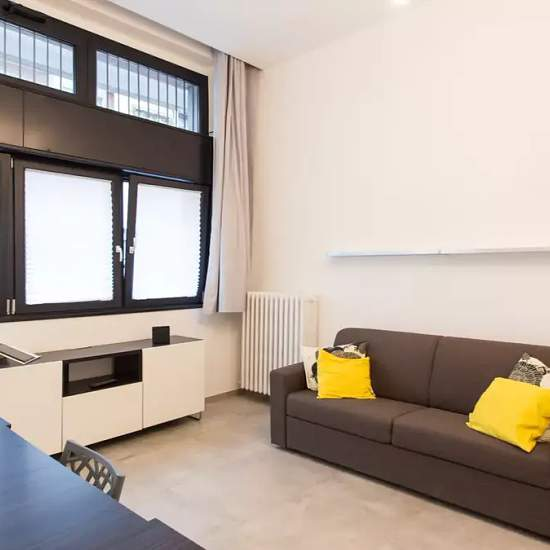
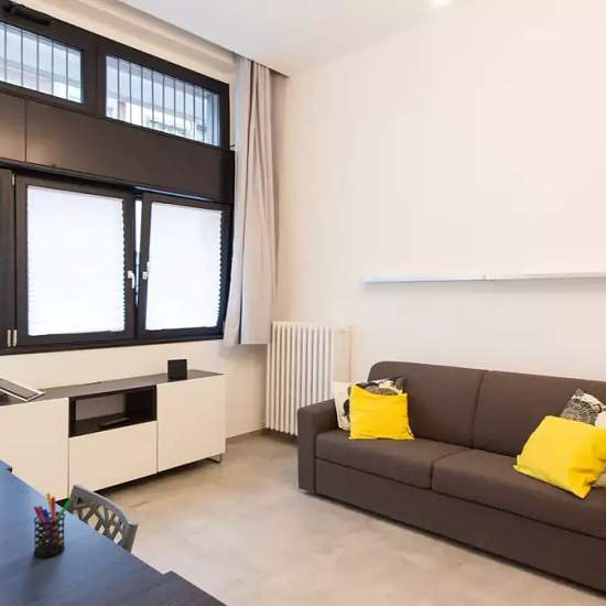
+ pen holder [33,491,74,559]
